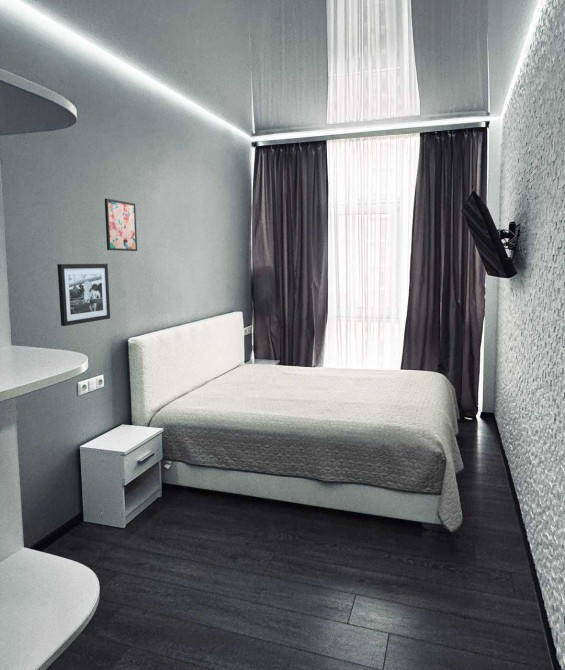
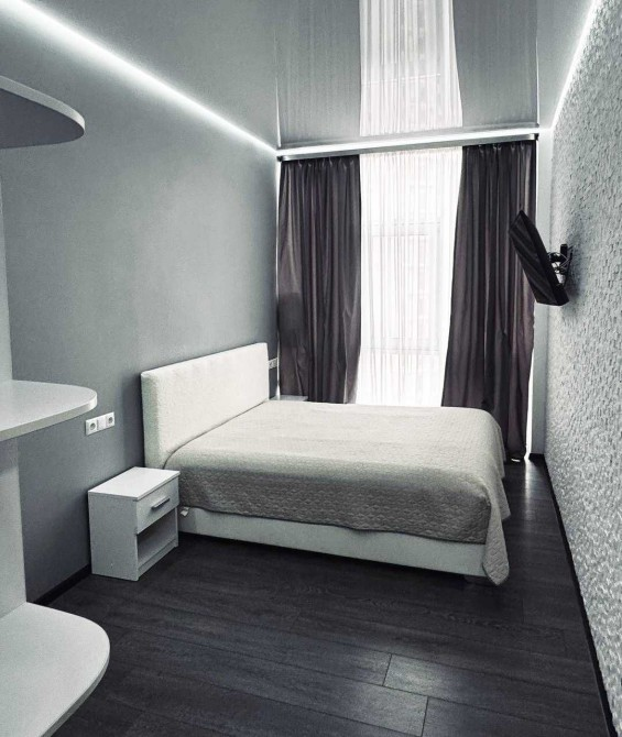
- wall art [104,198,138,252]
- picture frame [56,263,111,327]
